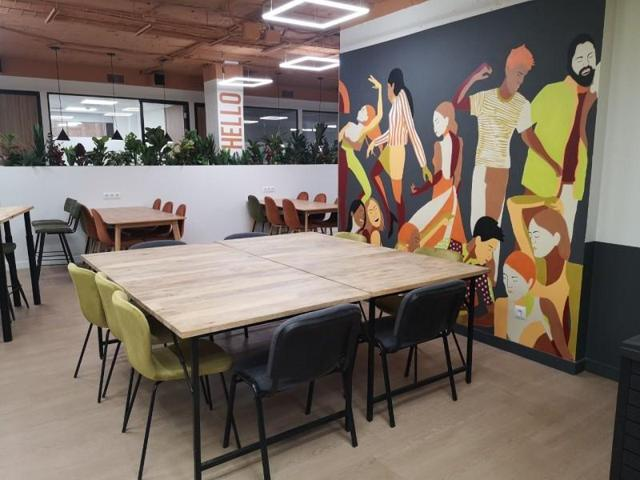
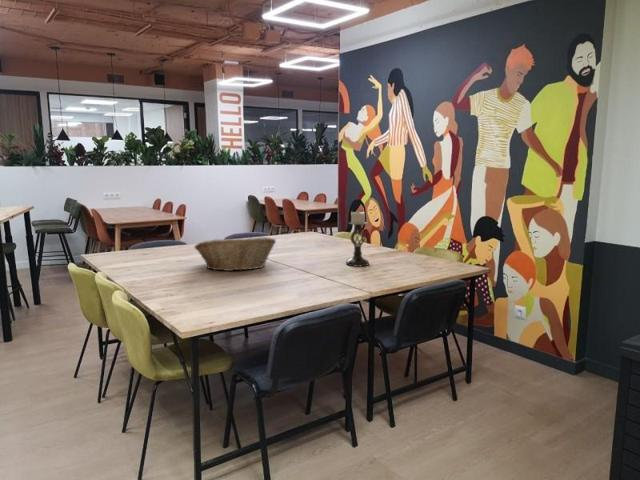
+ fruit basket [193,236,277,272]
+ candle holder [345,209,370,267]
